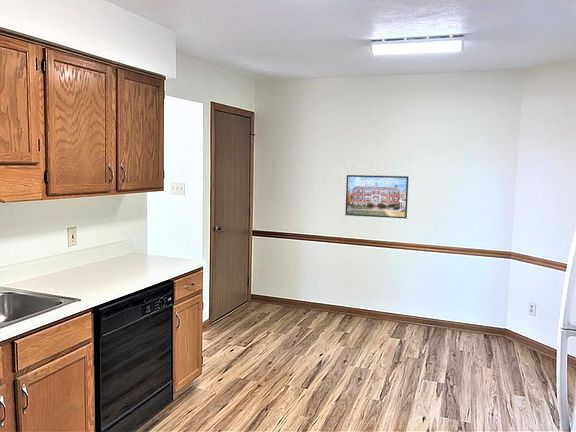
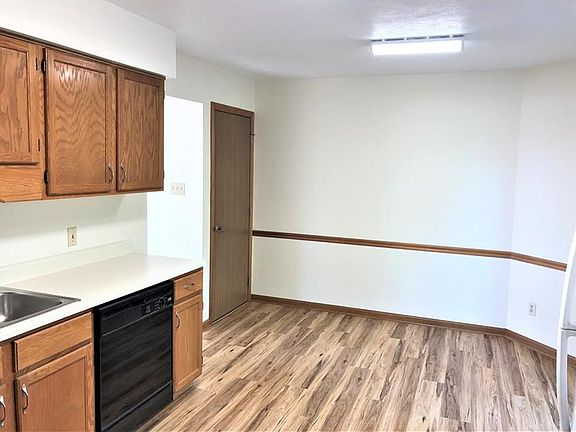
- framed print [344,174,409,219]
